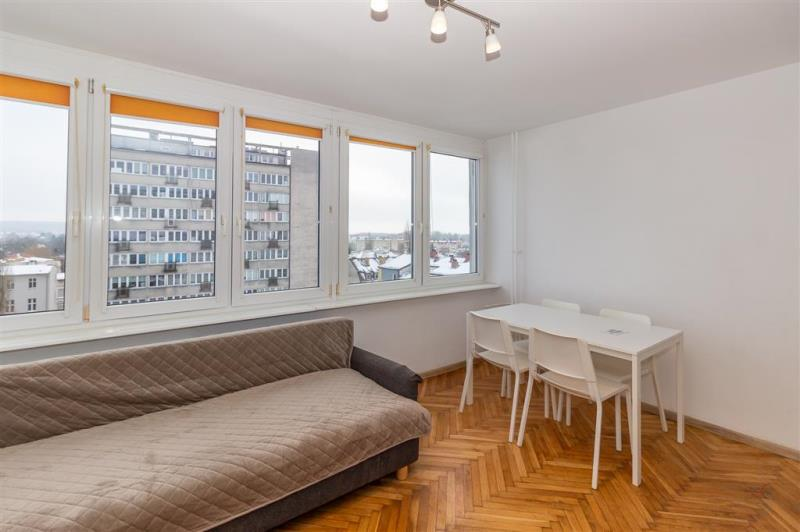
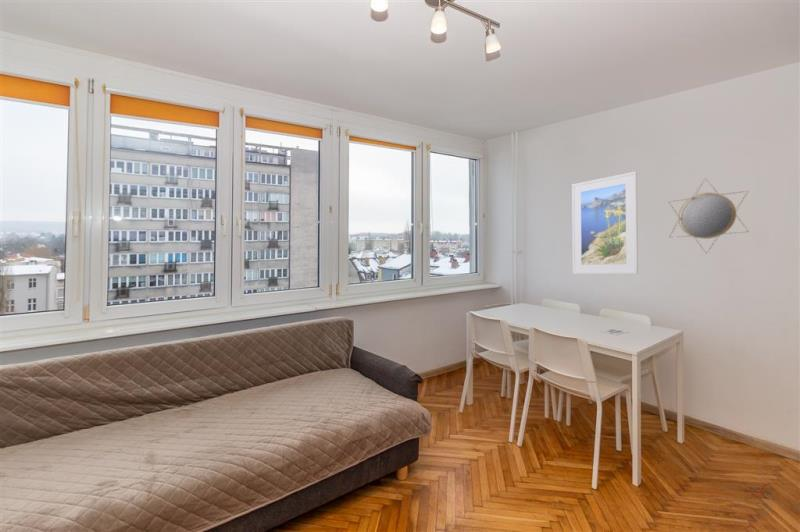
+ home mirror [668,177,750,255]
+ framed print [571,170,639,275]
